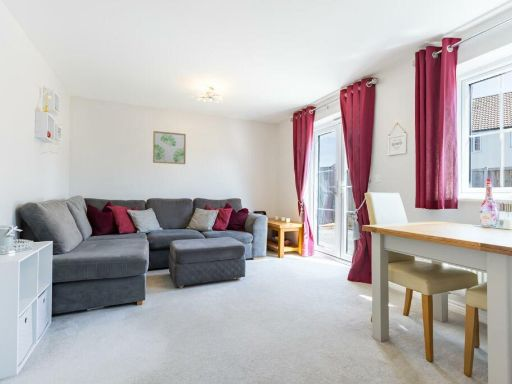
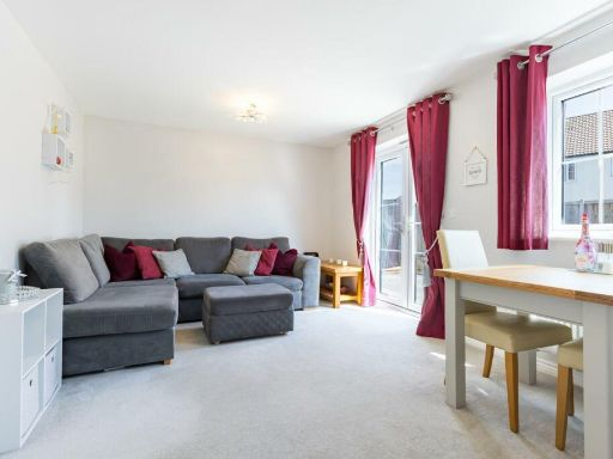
- wall art [152,130,187,165]
